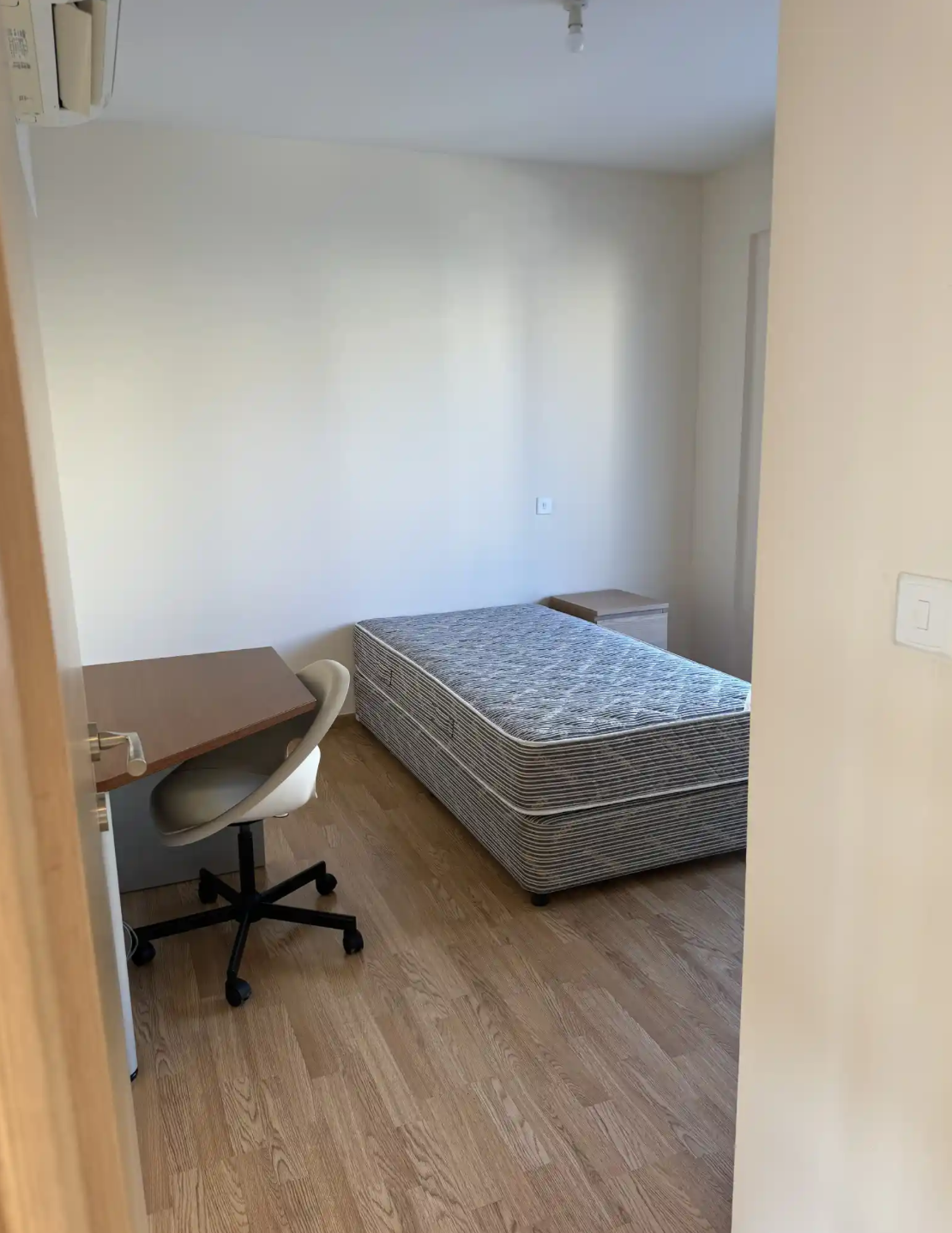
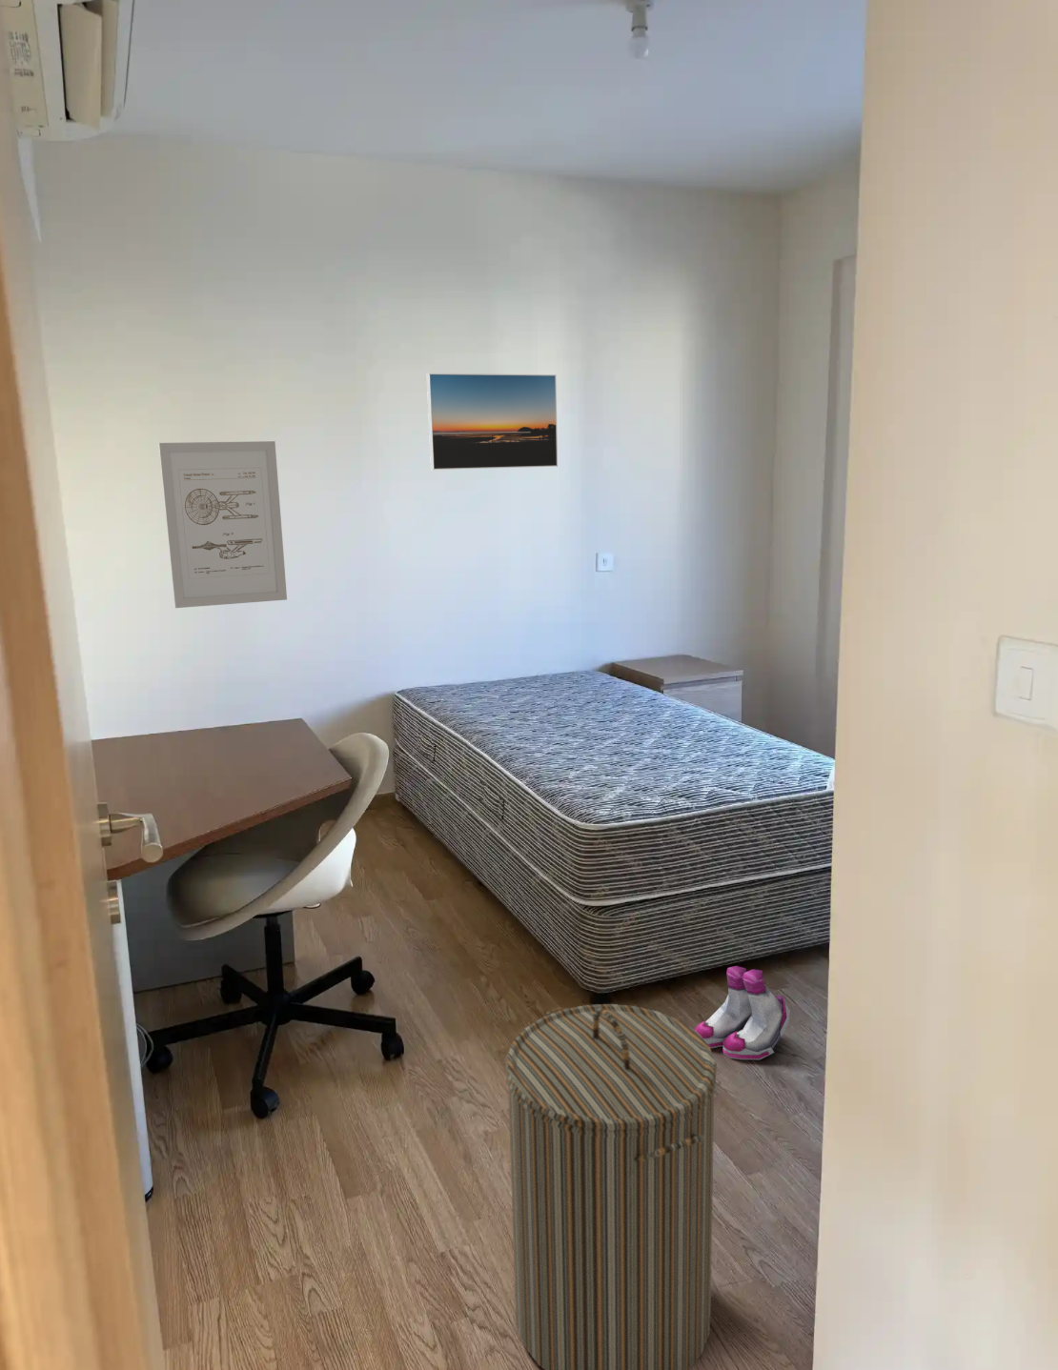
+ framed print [426,372,559,471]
+ wall art [158,440,288,609]
+ boots [693,966,791,1060]
+ laundry hamper [506,1003,718,1370]
